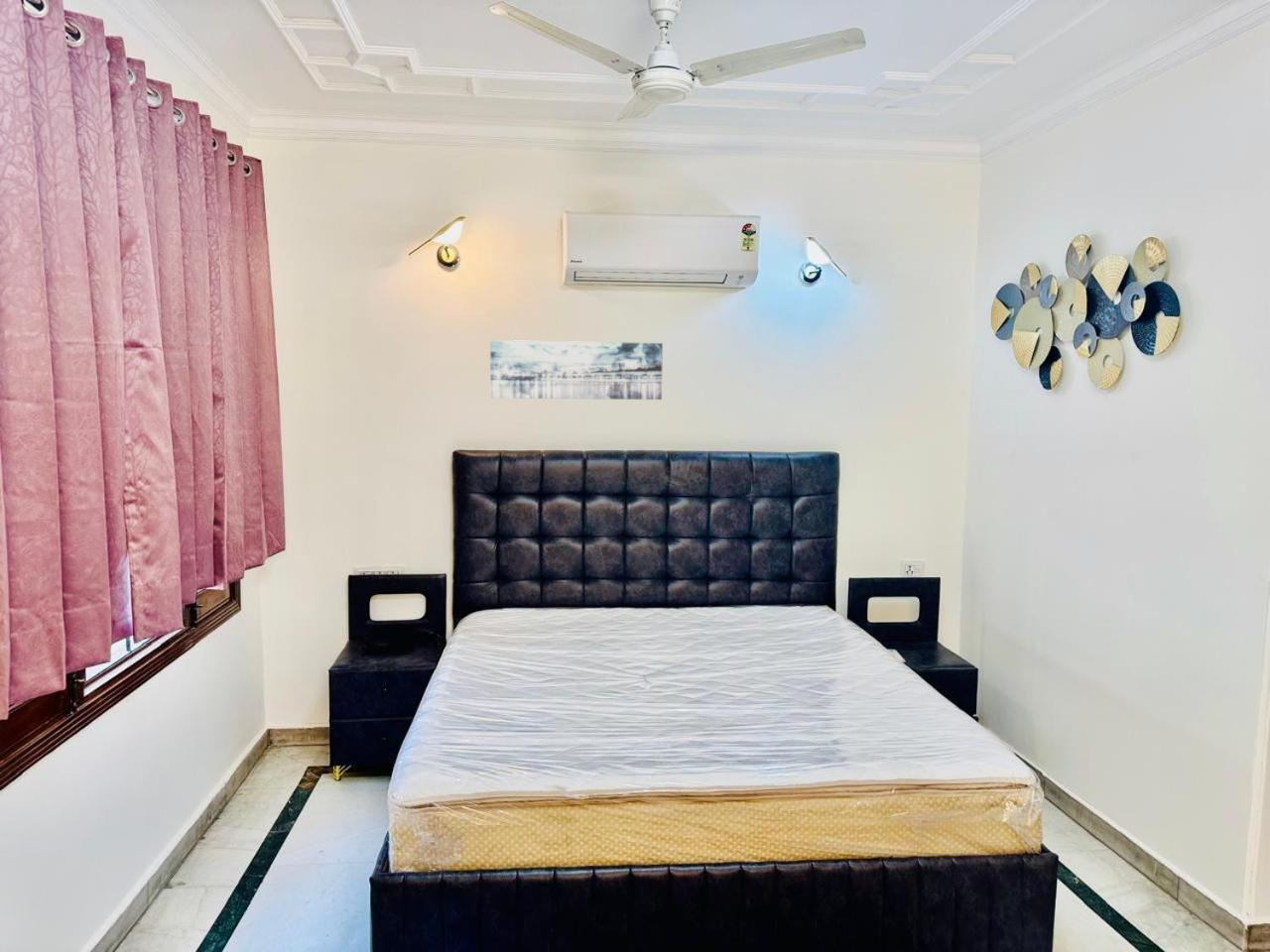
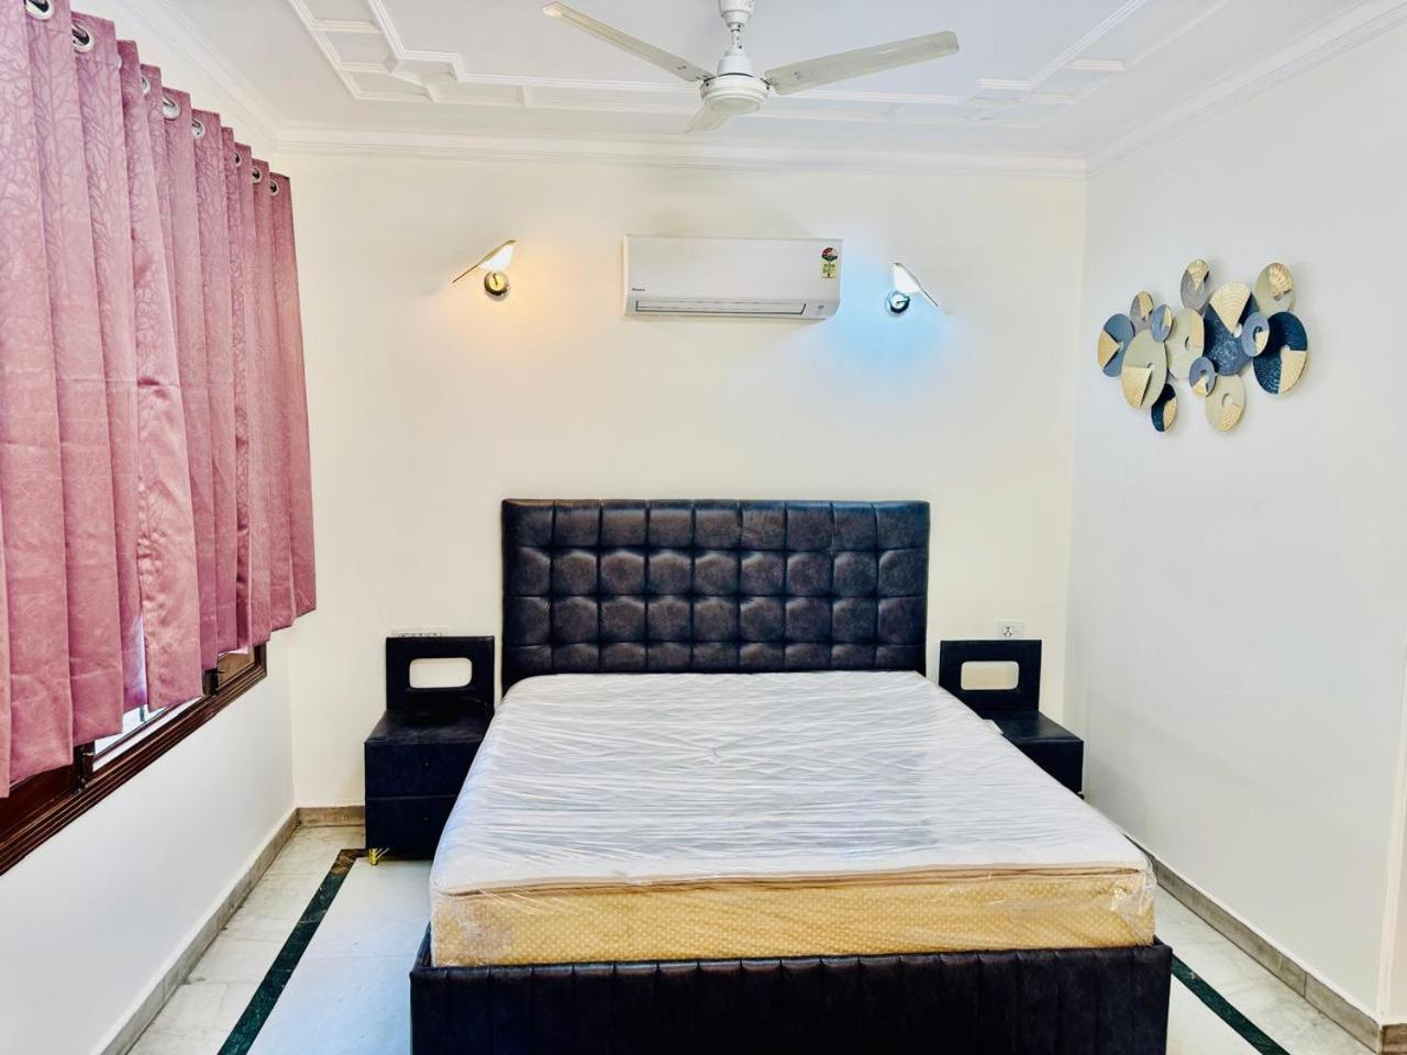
- wall art [489,339,664,401]
